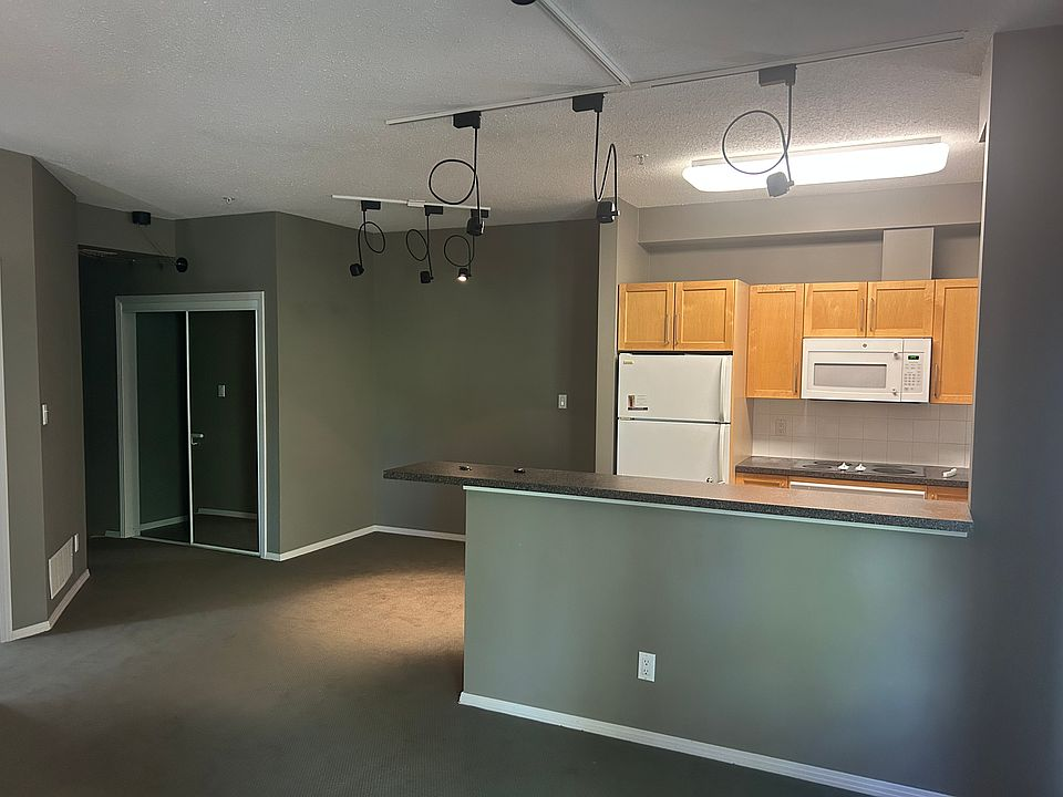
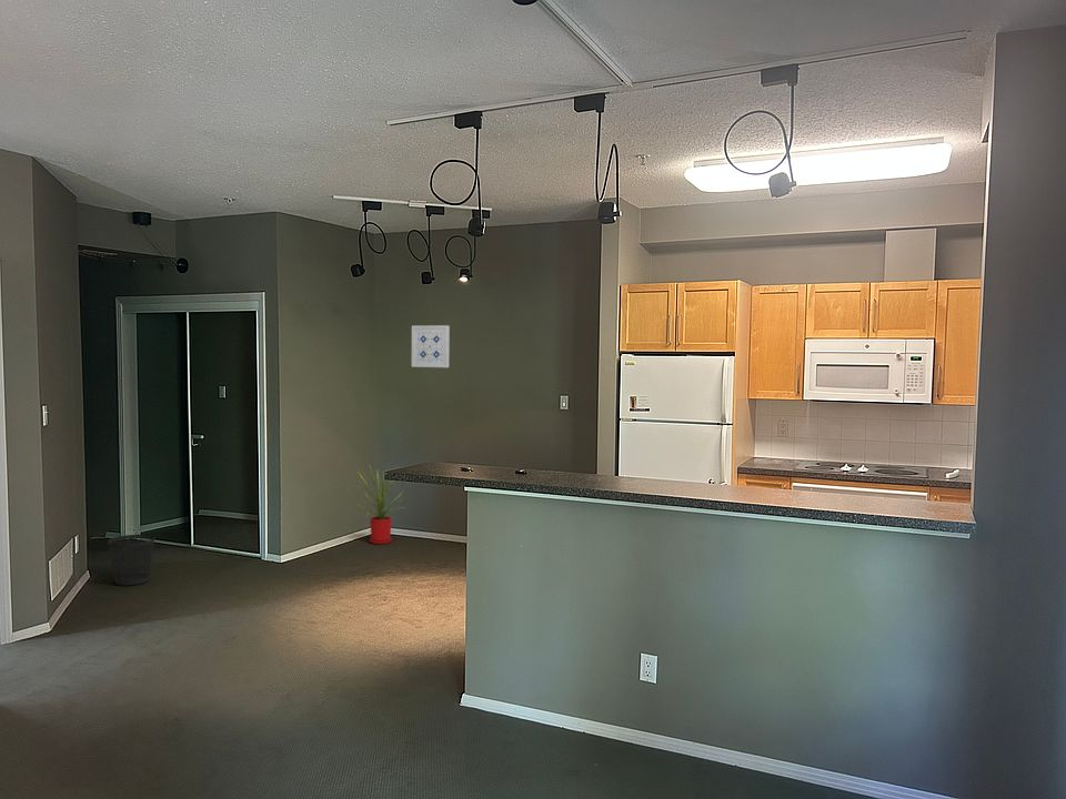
+ house plant [351,463,408,545]
+ wall art [411,324,451,368]
+ wastebasket [107,534,157,587]
